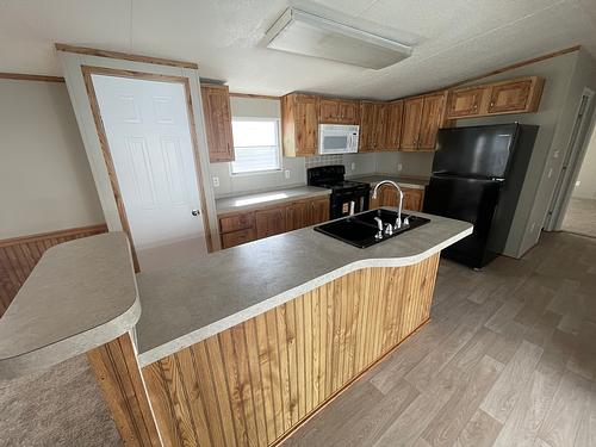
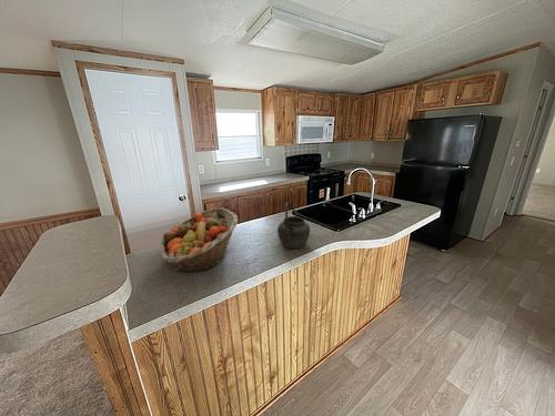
+ kettle [276,201,311,251]
+ fruit basket [159,206,239,273]
